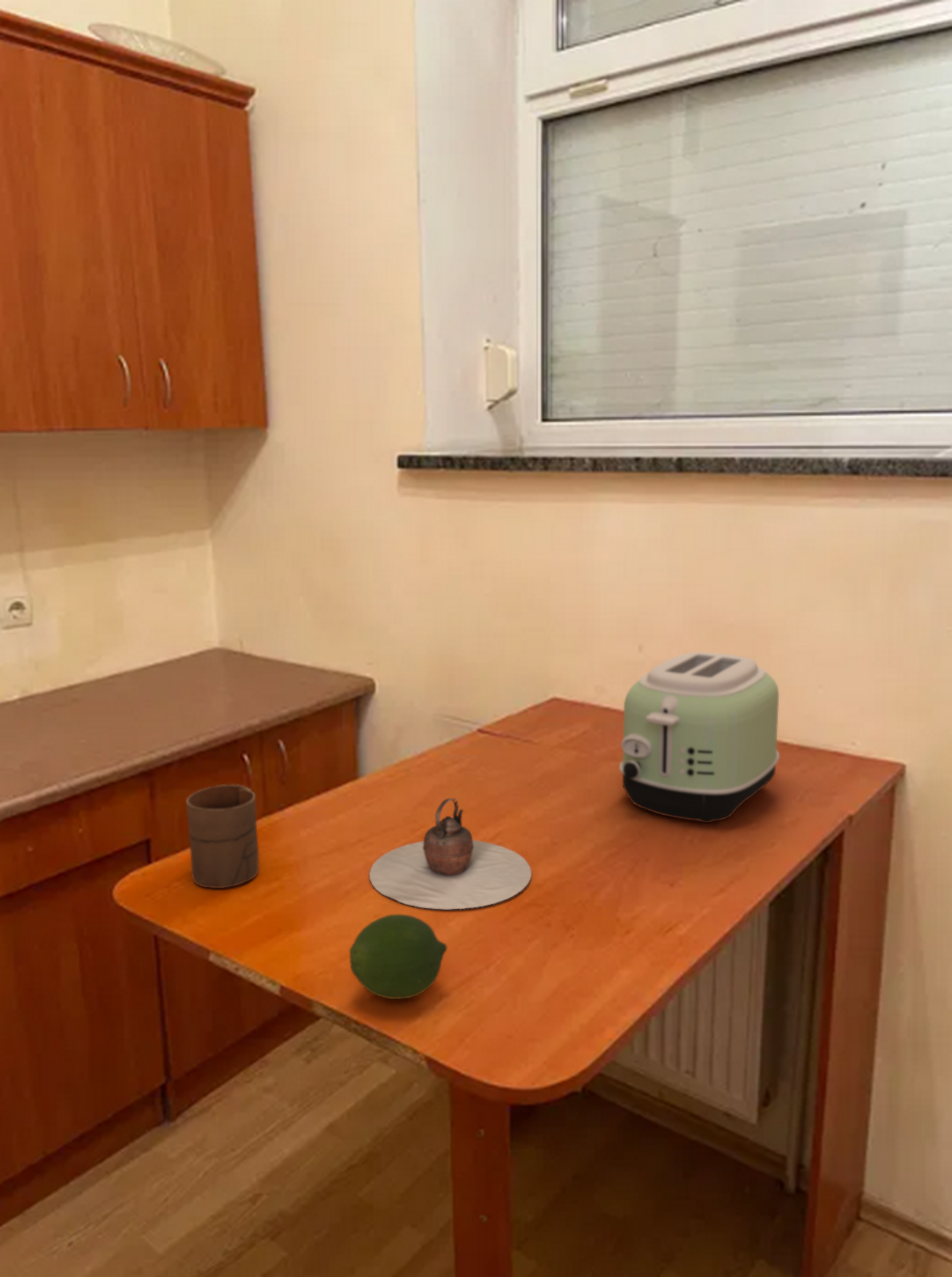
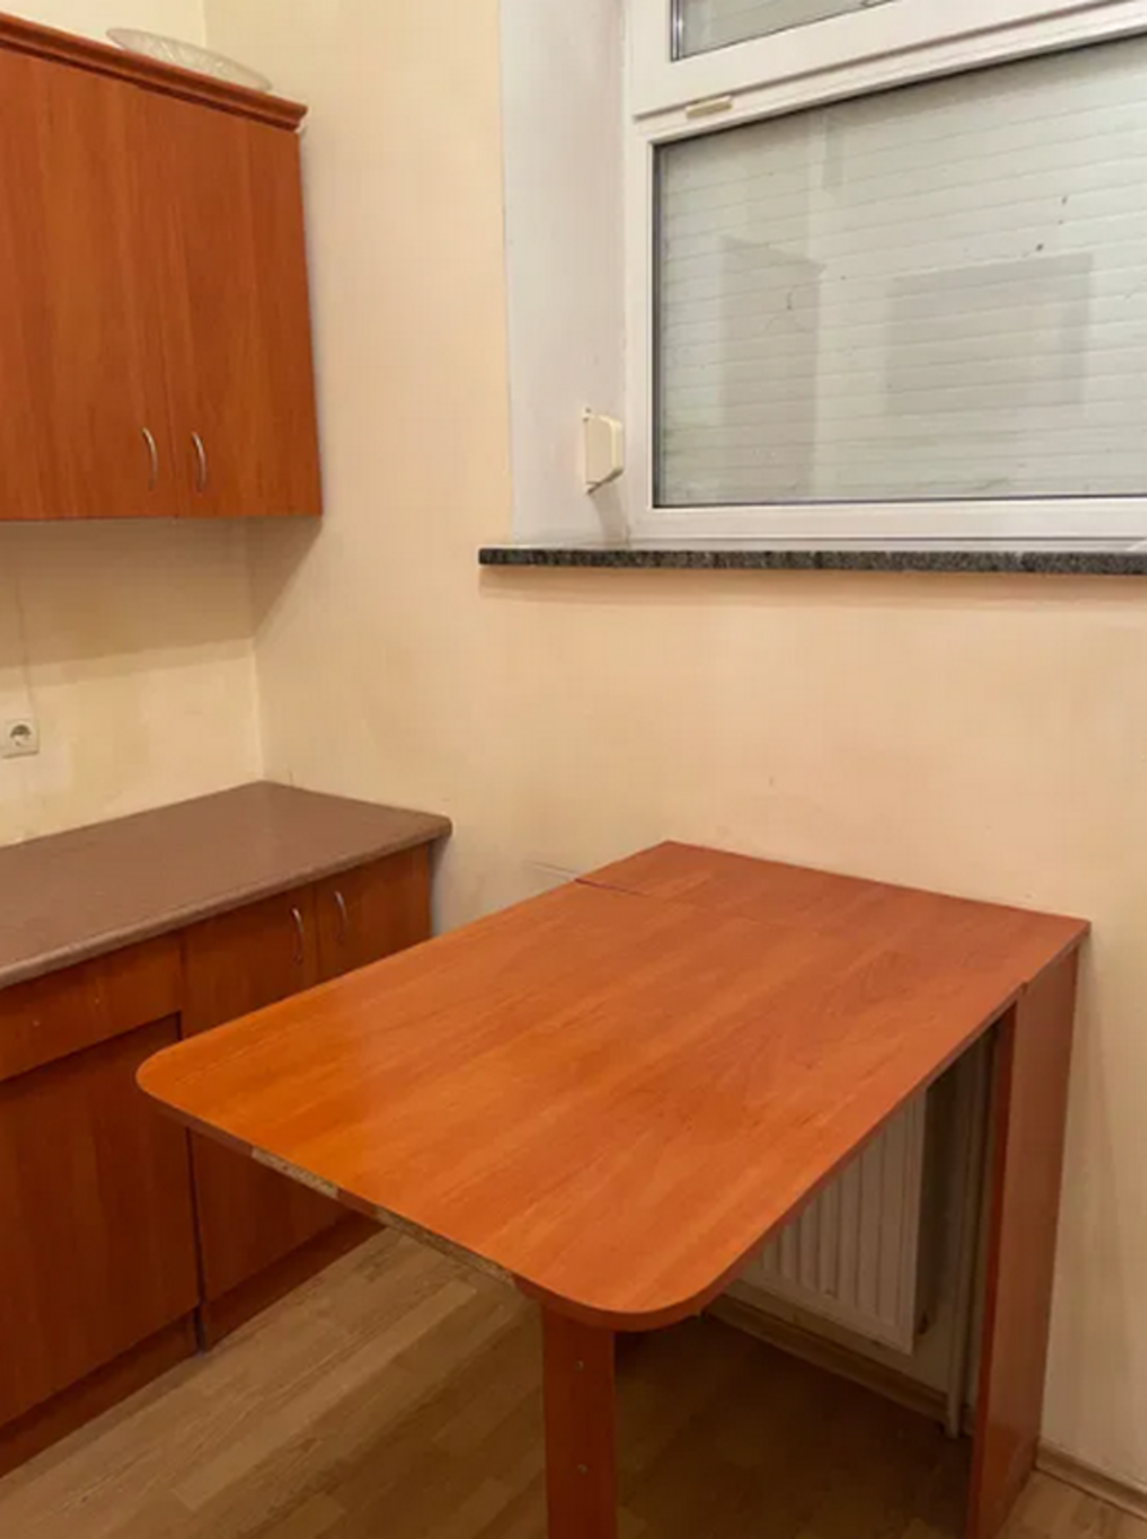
- teapot [369,797,532,910]
- cup [185,784,259,889]
- fruit [349,913,448,1000]
- toaster [618,651,780,824]
